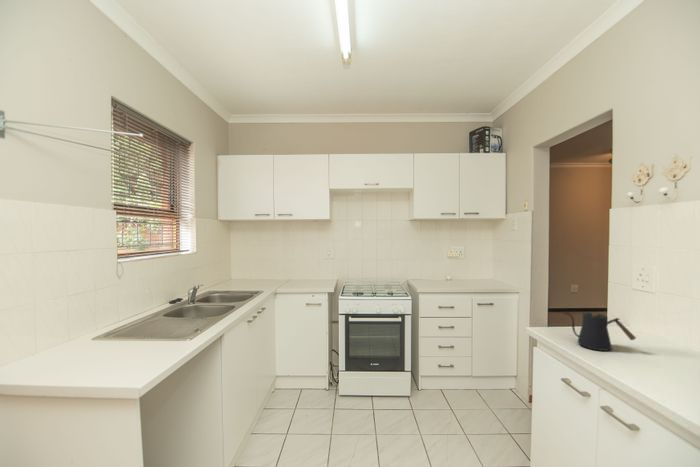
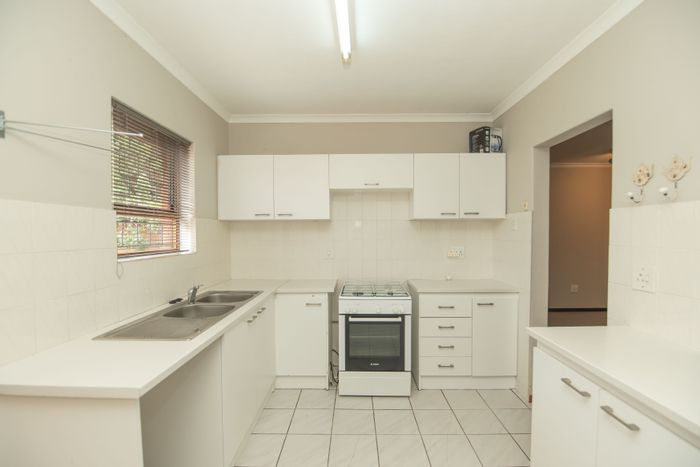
- kettle [563,311,637,352]
